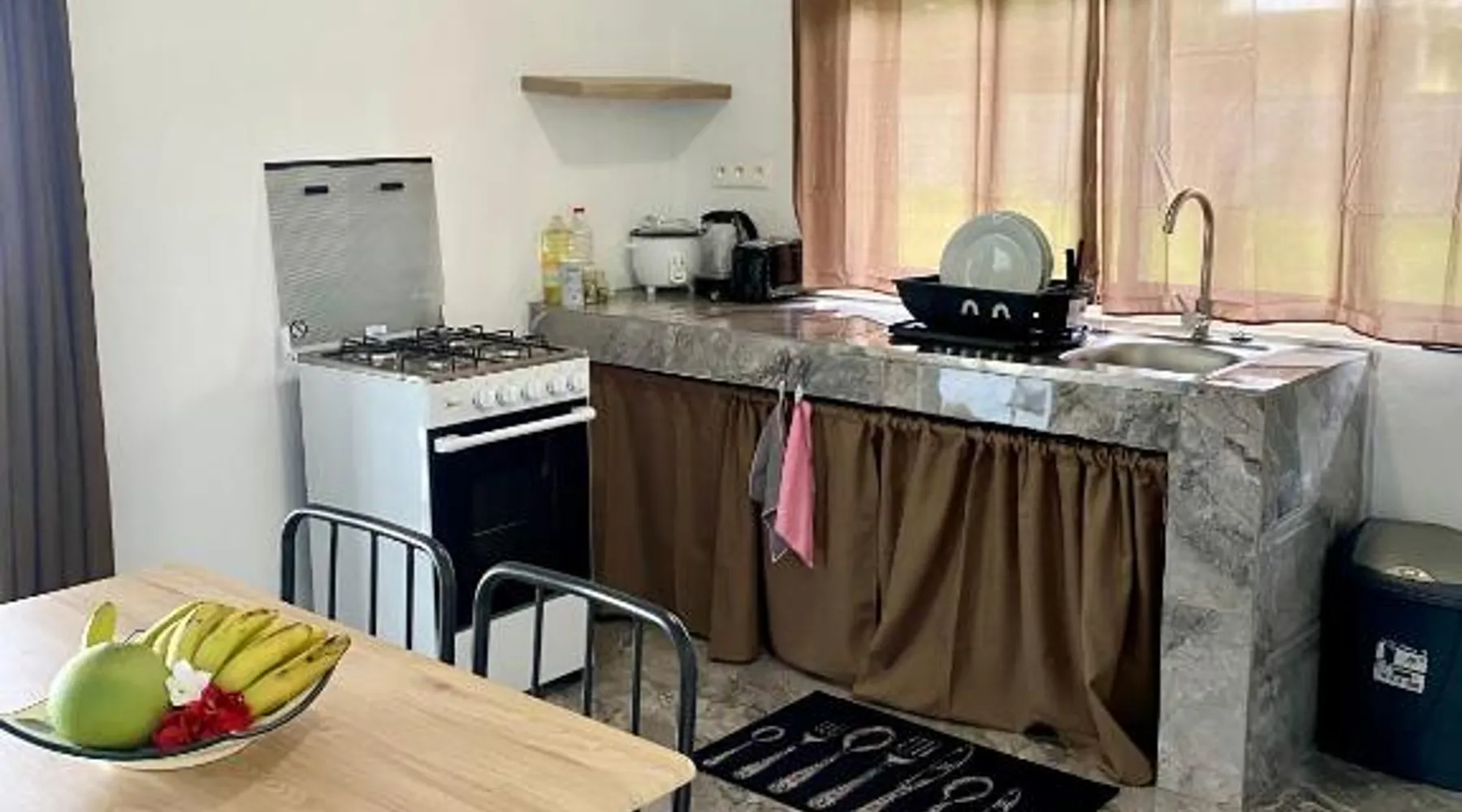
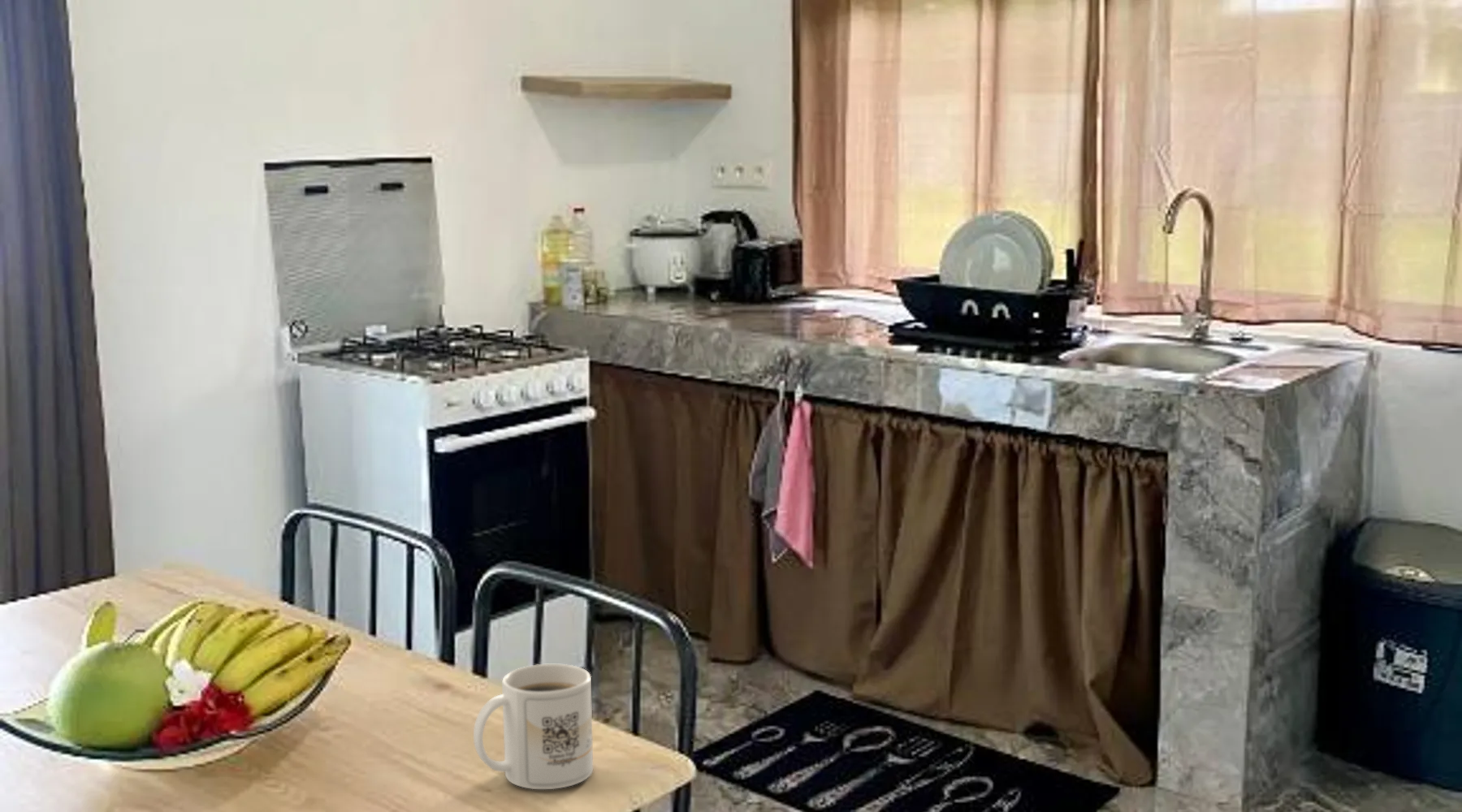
+ mug [473,663,594,790]
